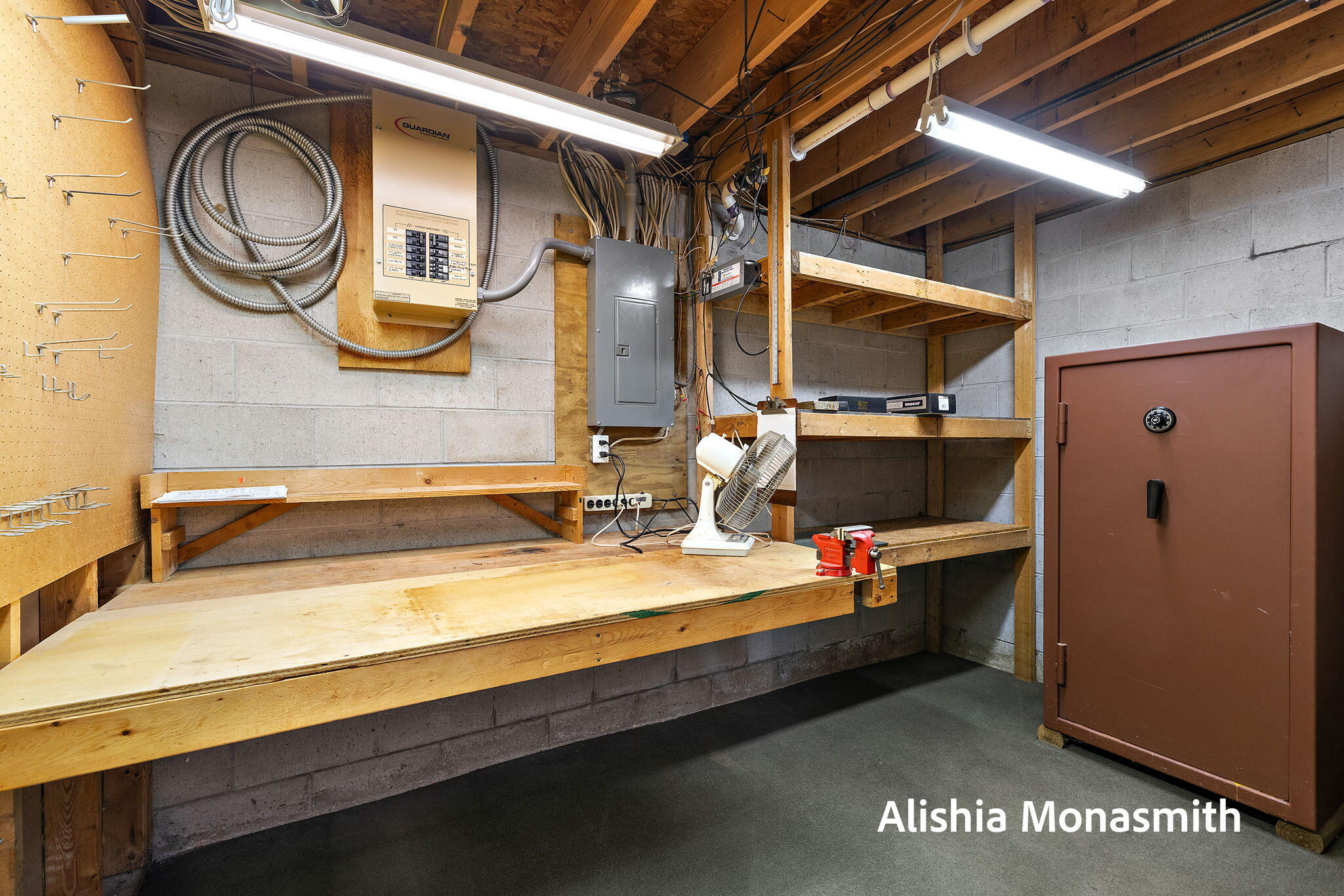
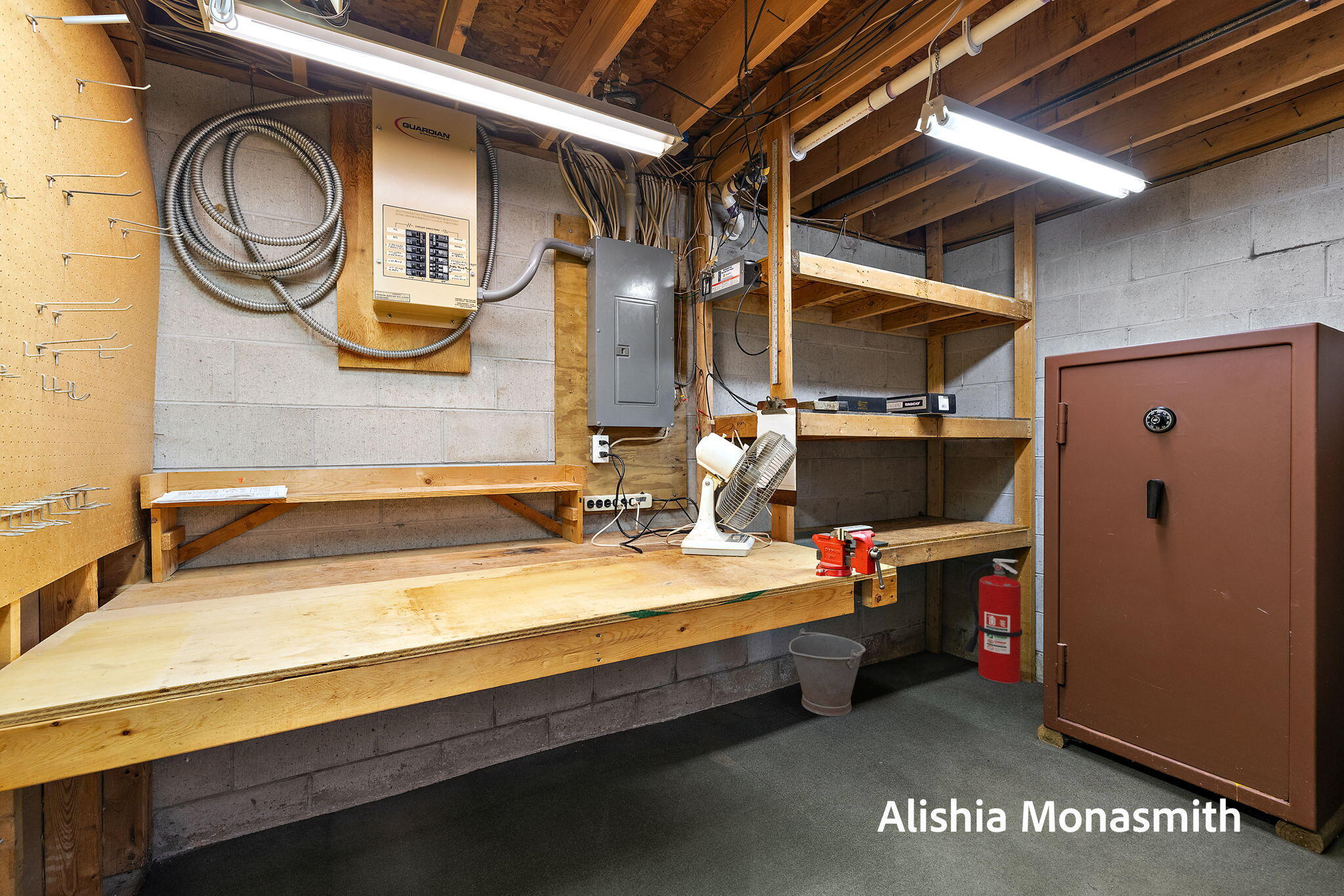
+ bucket [788,628,866,717]
+ fire extinguisher [964,558,1023,684]
